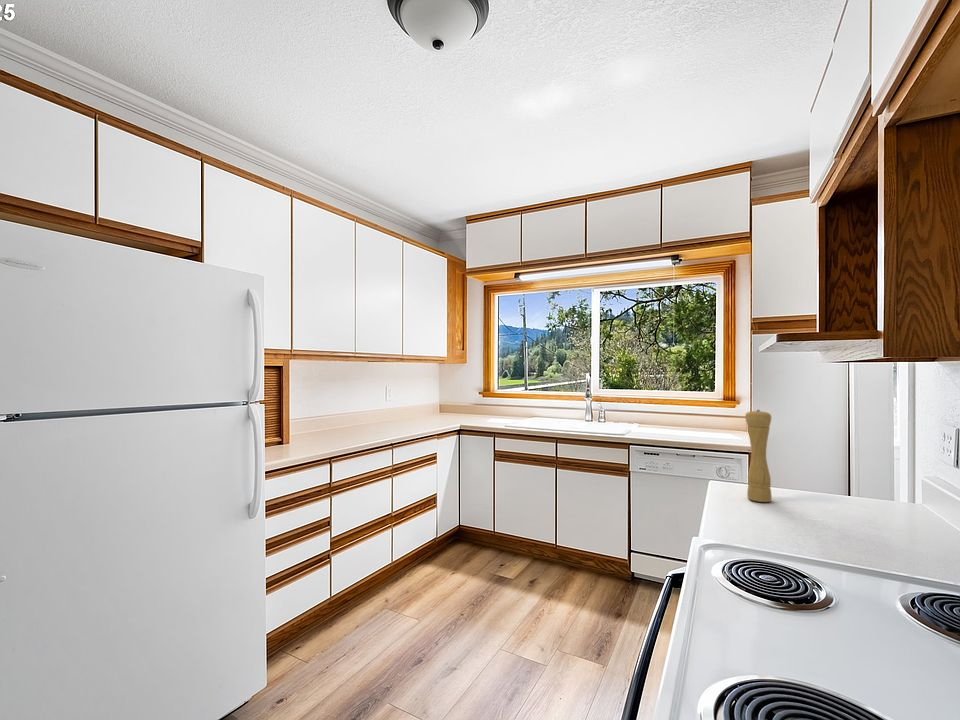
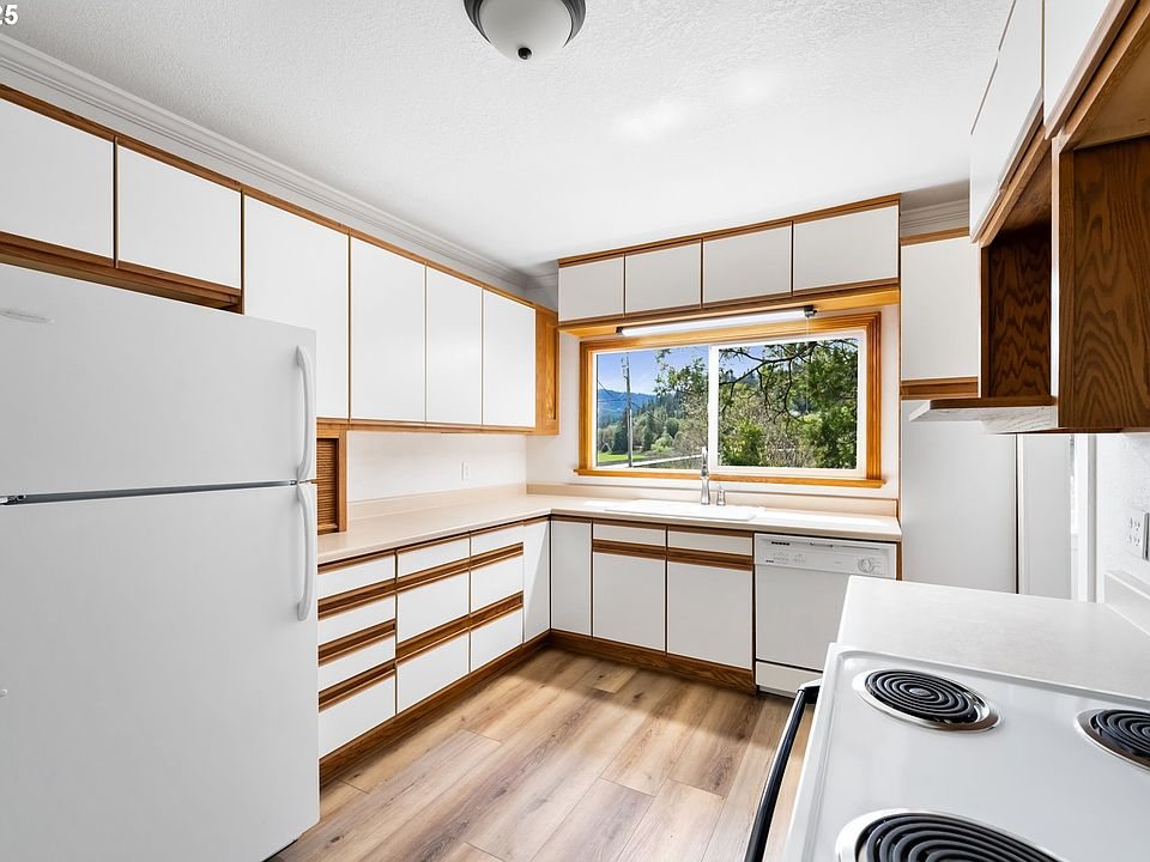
- pepper mill [744,409,773,503]
